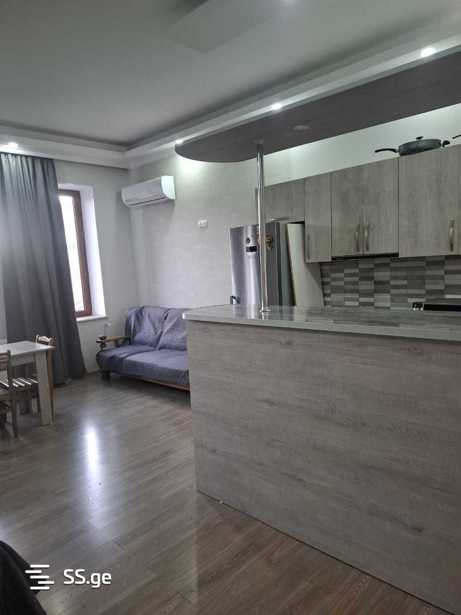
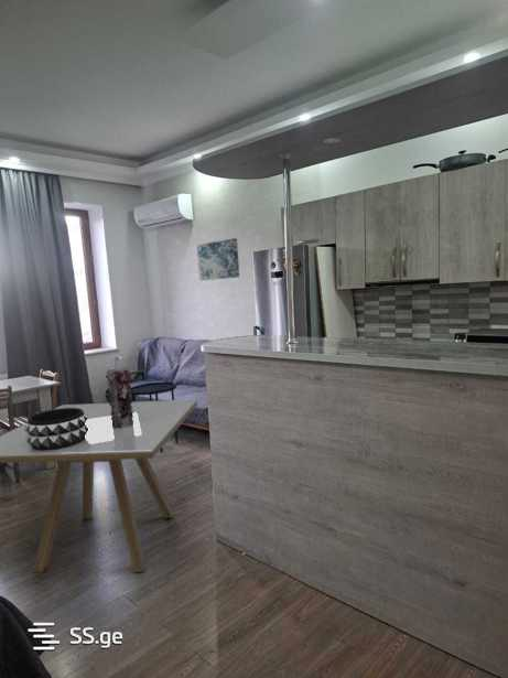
+ side table [130,381,179,453]
+ vase [106,366,134,429]
+ dining table [0,398,198,573]
+ decorative bowl [24,408,89,451]
+ wall art [196,237,240,282]
